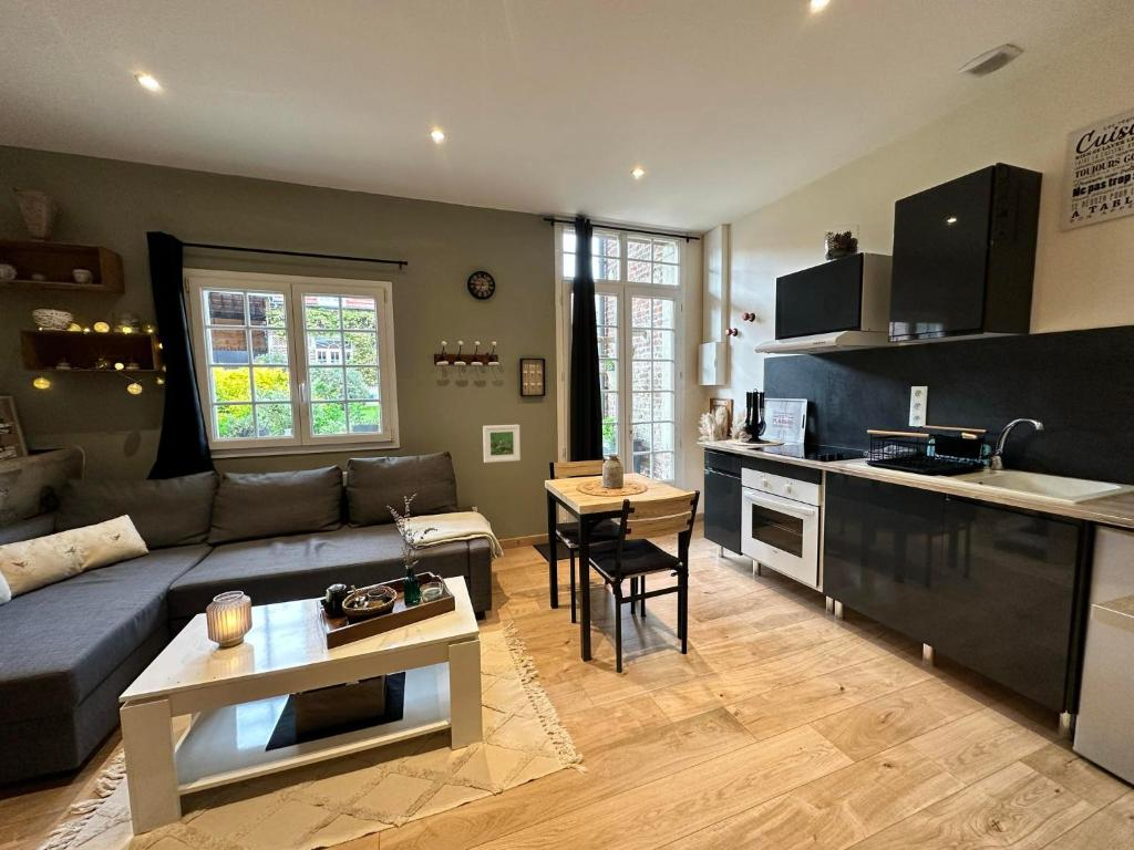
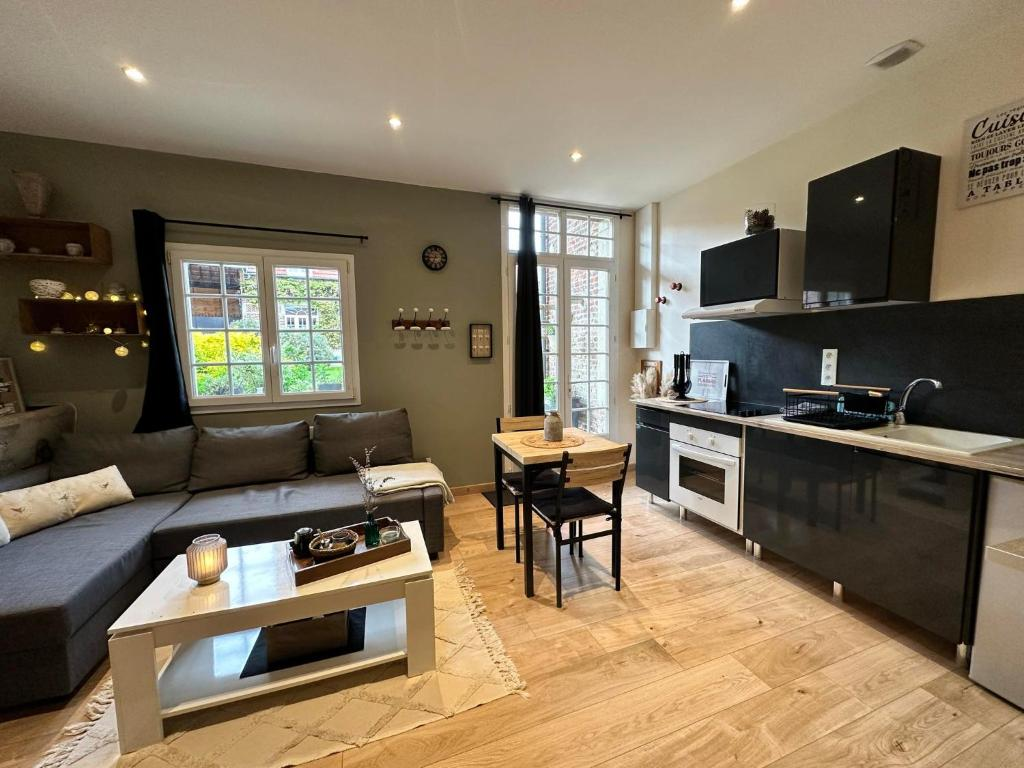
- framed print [482,424,522,464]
